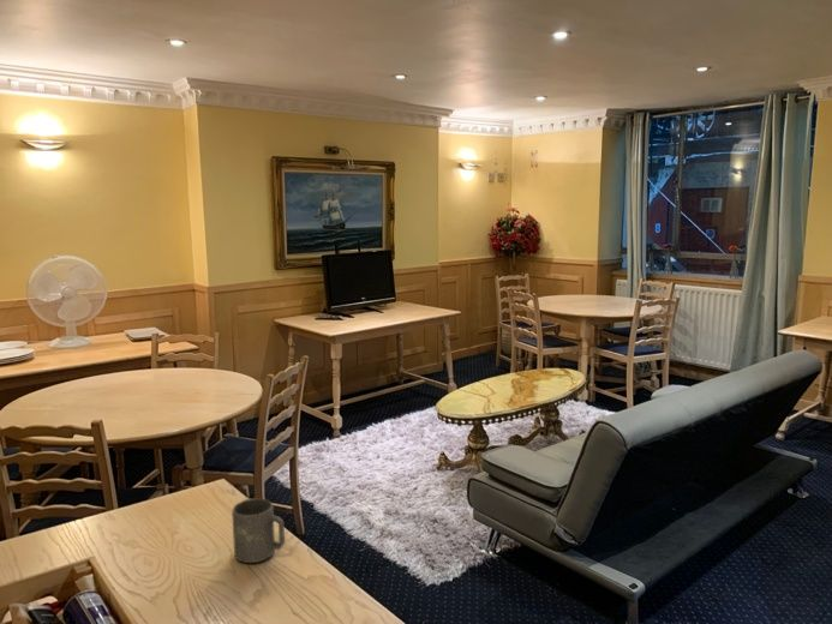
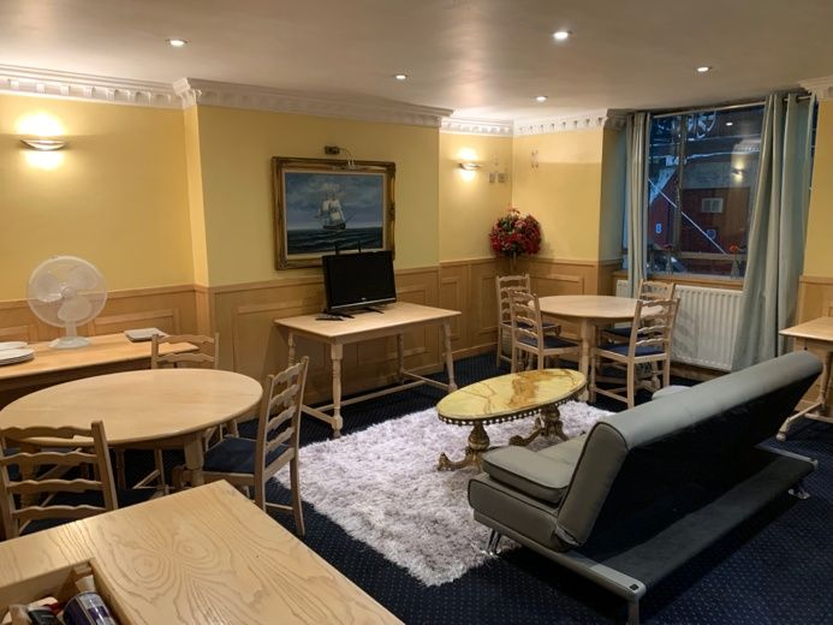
- mug [231,497,286,564]
